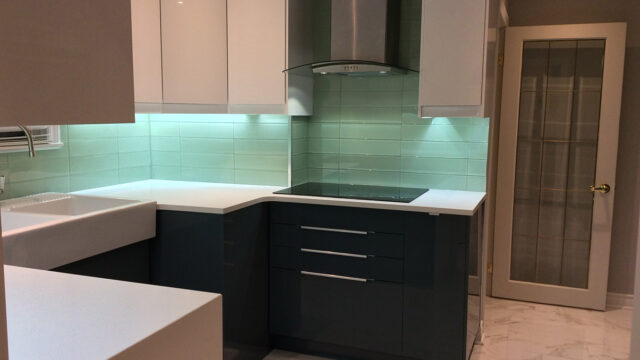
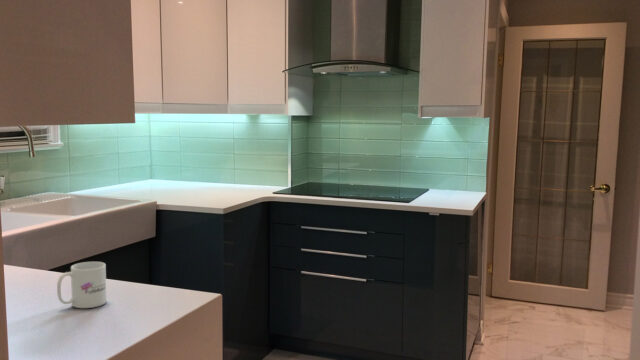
+ mug [56,261,108,309]
